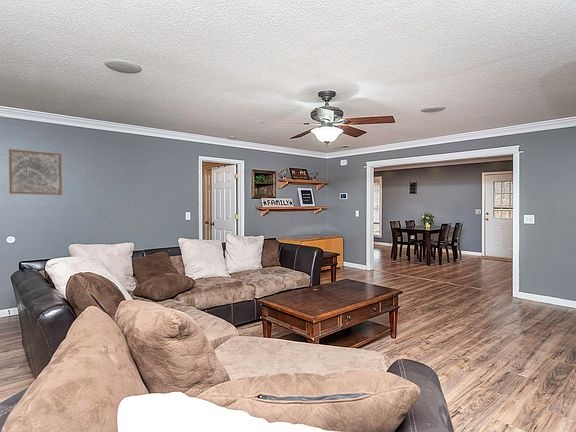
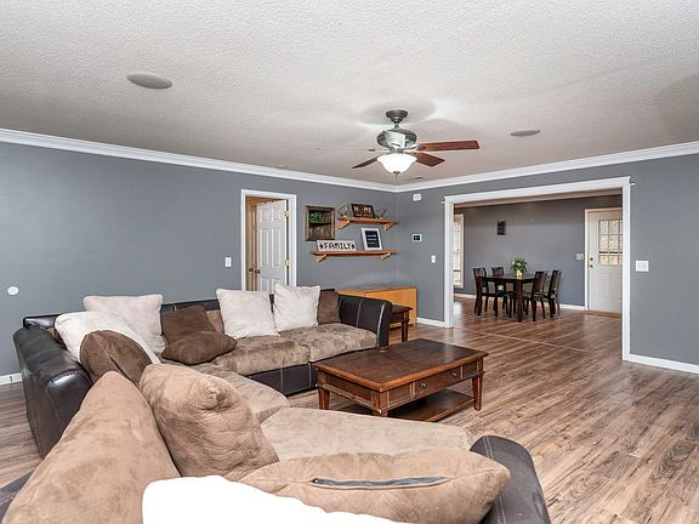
- wall art [8,148,63,196]
